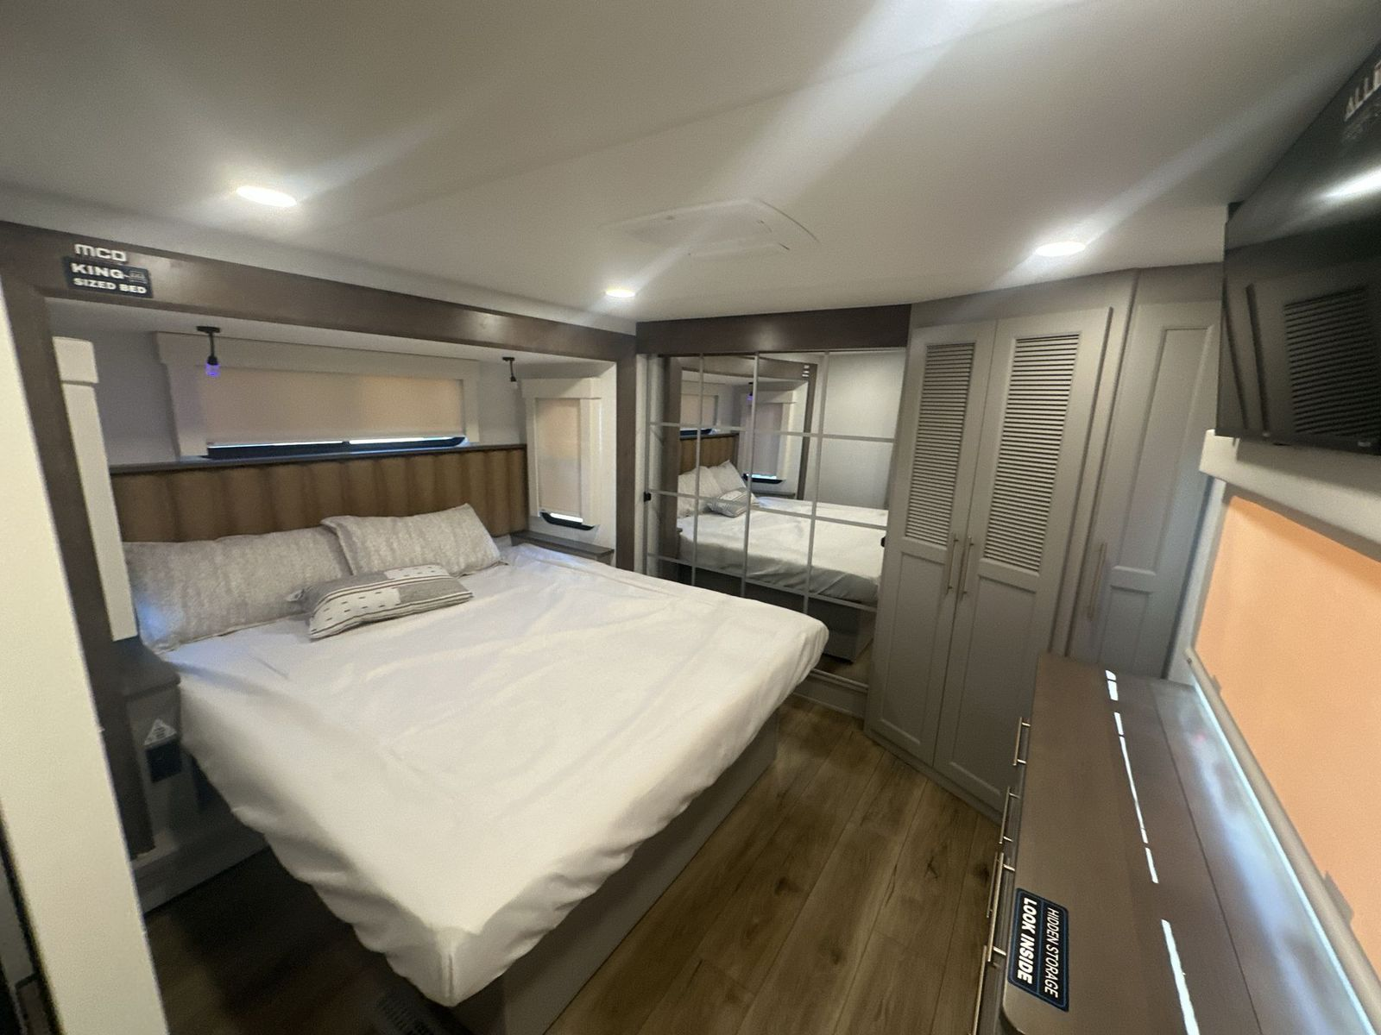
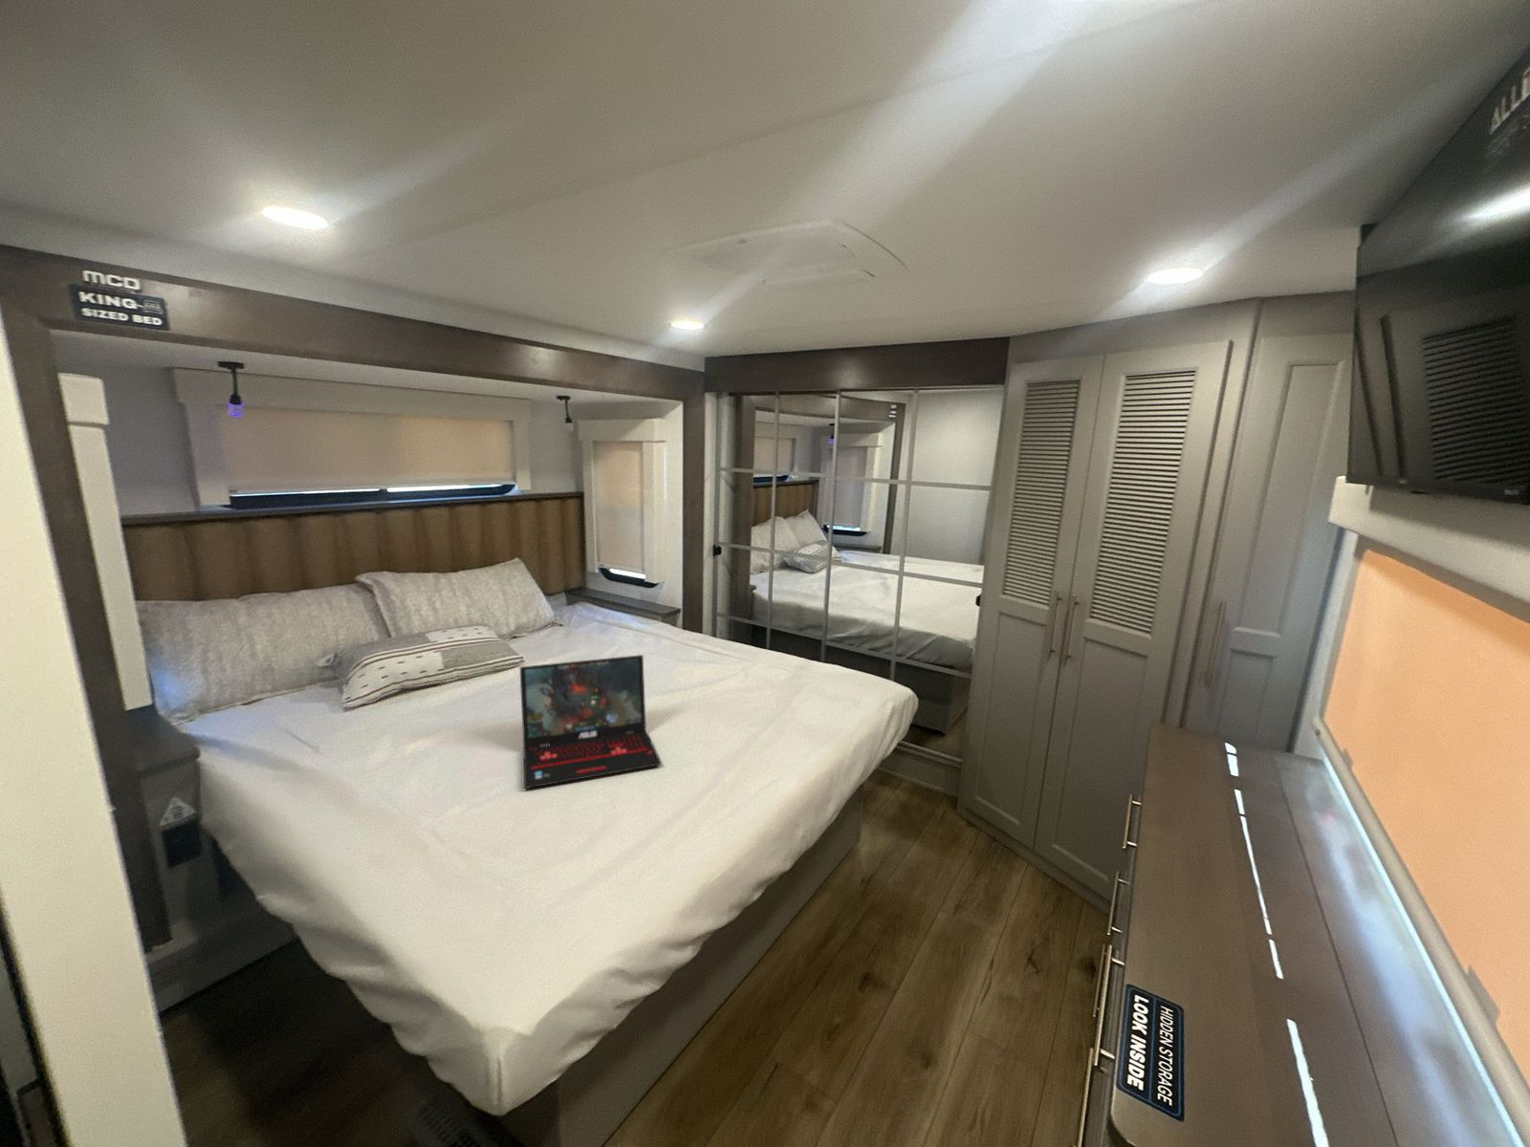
+ laptop [518,654,663,789]
